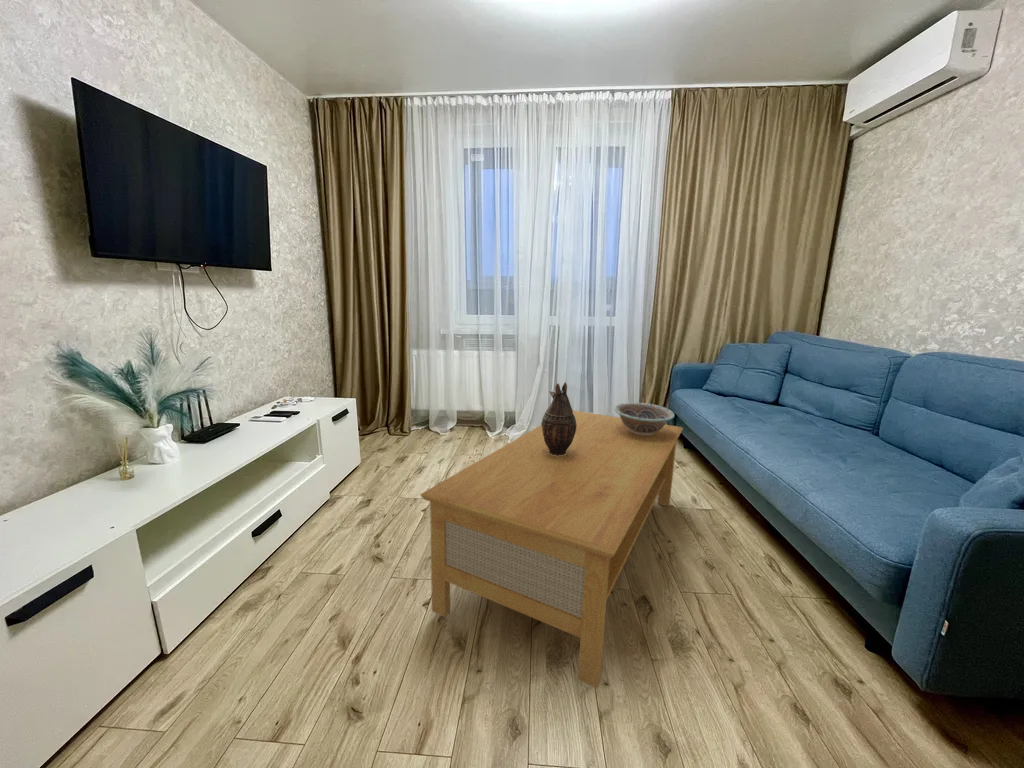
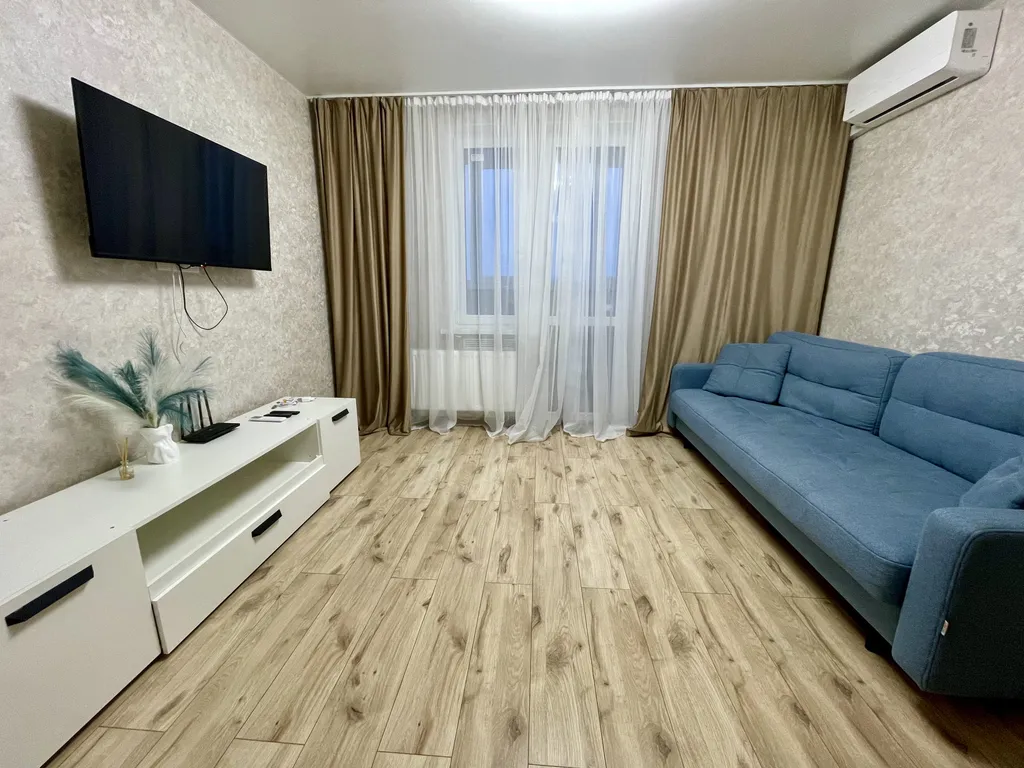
- coffee table [419,409,684,690]
- decorative bowl [613,401,675,436]
- decorative vase [540,381,577,456]
